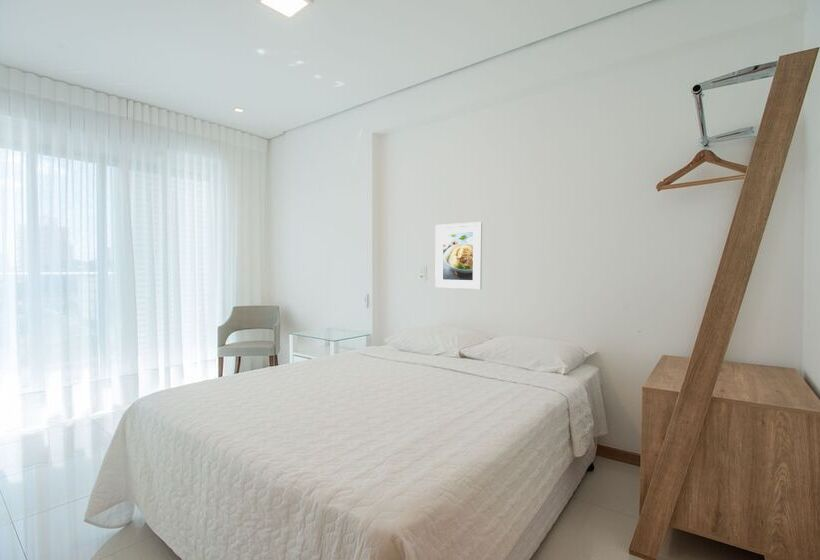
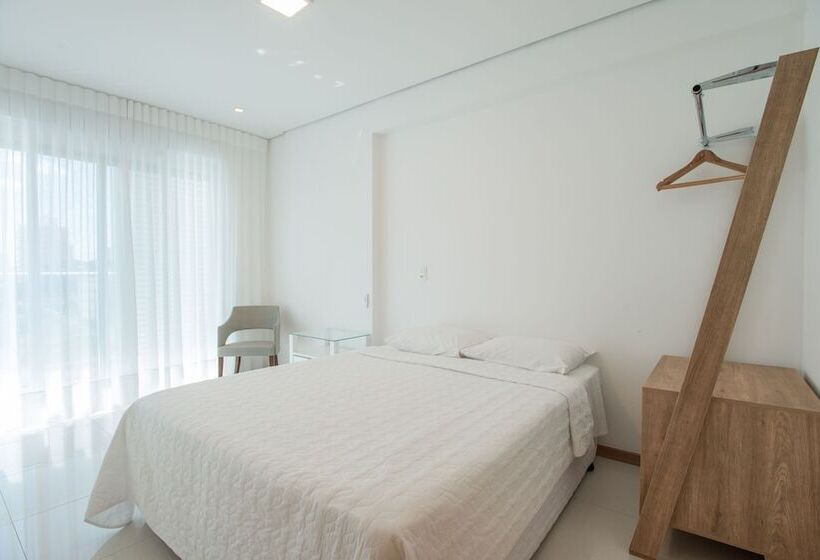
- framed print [434,221,483,290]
